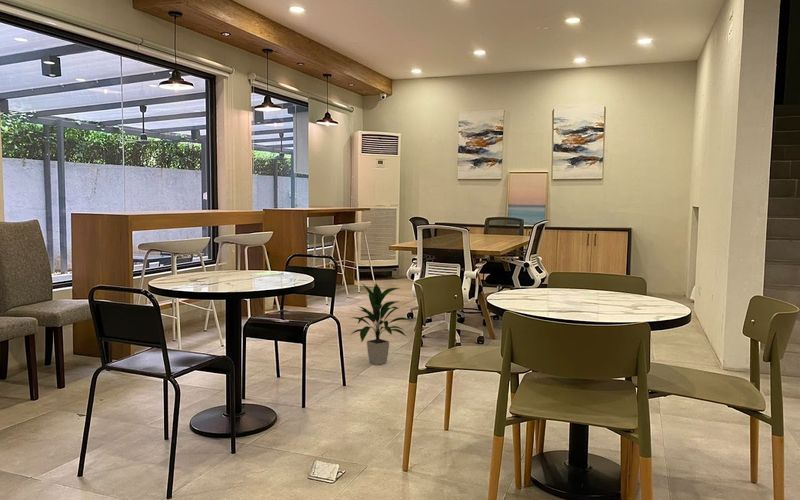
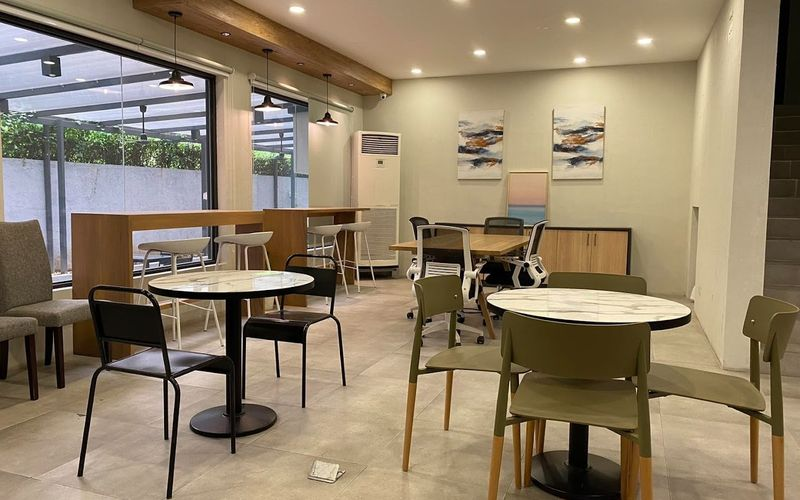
- indoor plant [349,283,411,366]
